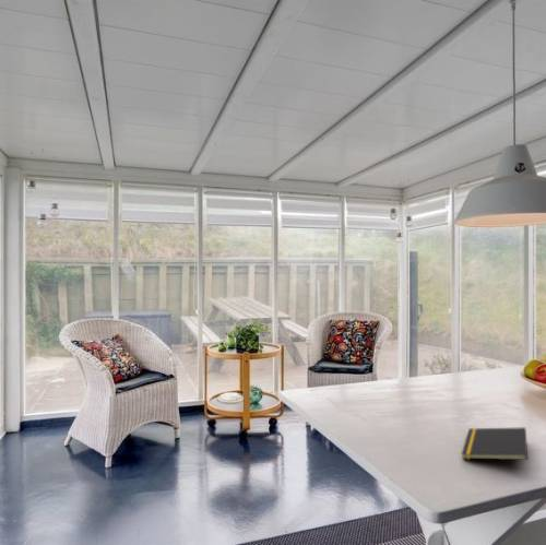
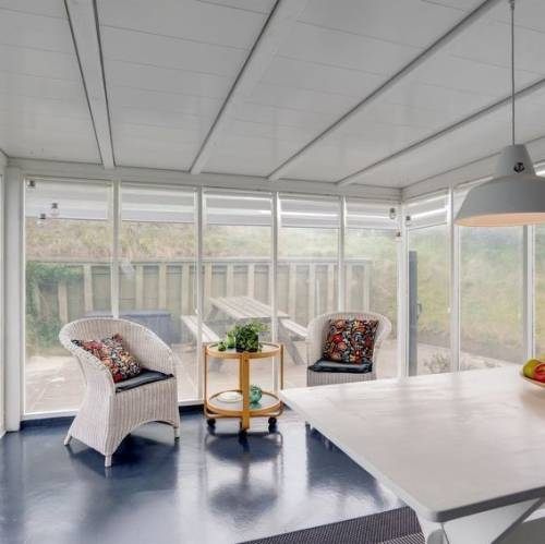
- notepad [461,426,529,461]
